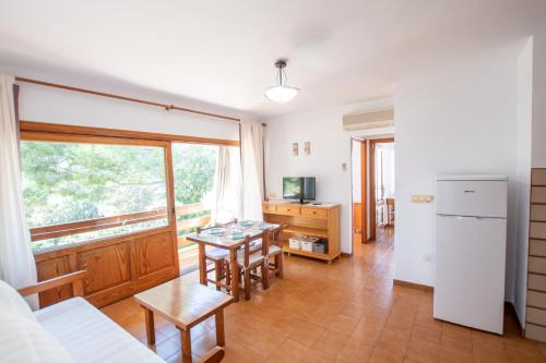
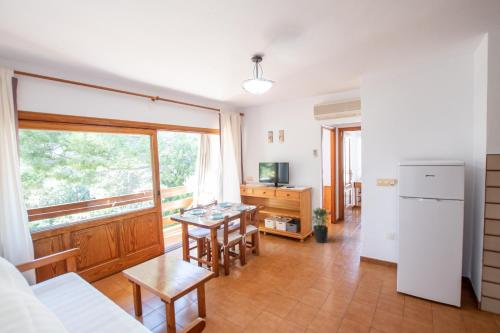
+ potted plant [309,206,330,244]
